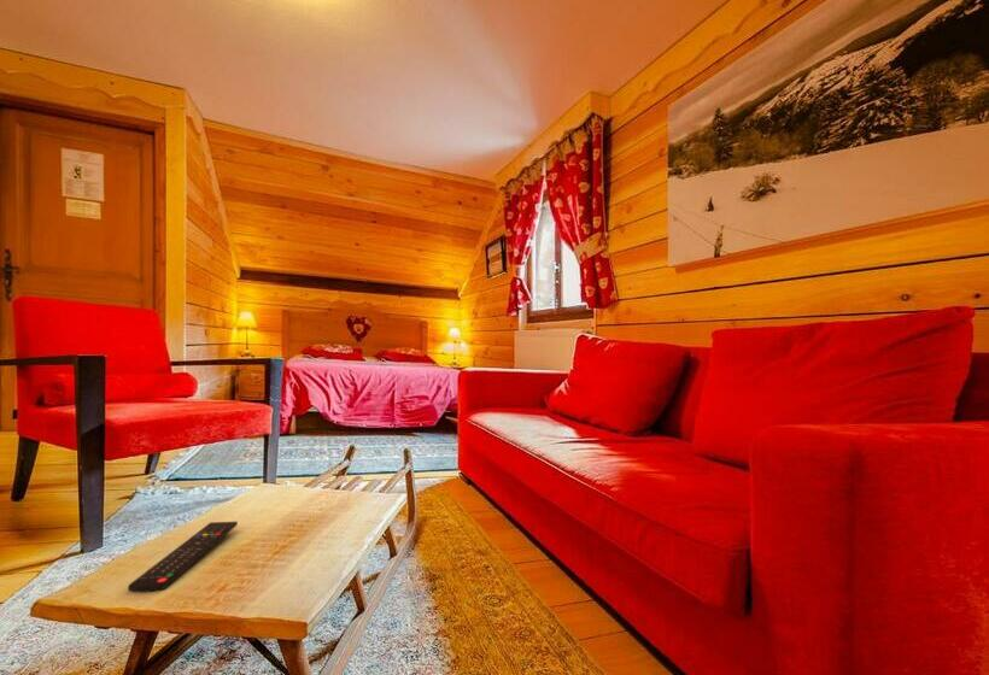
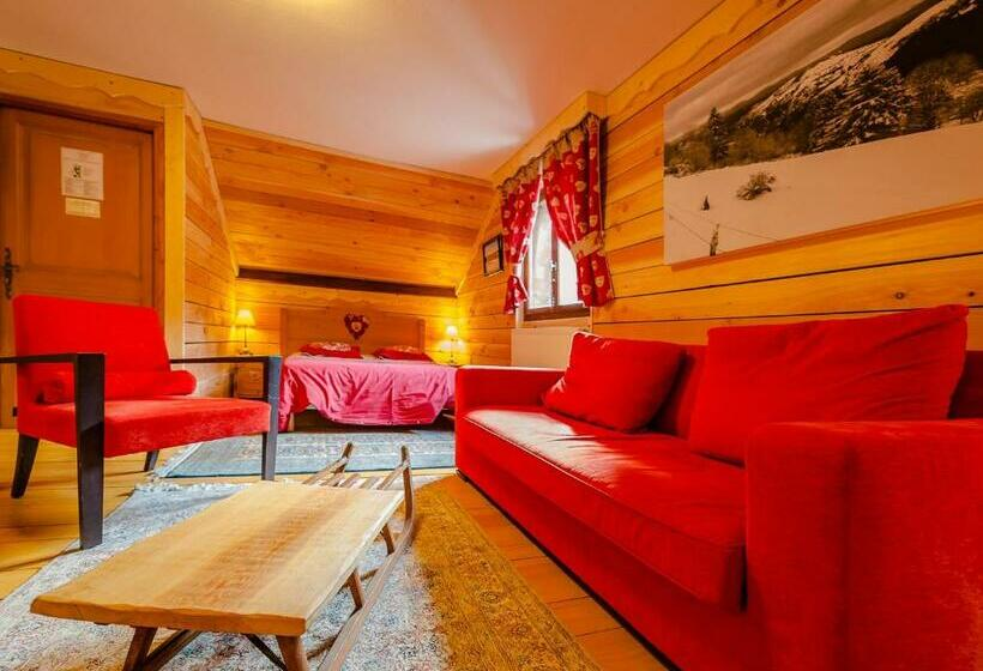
- remote control [127,521,239,594]
